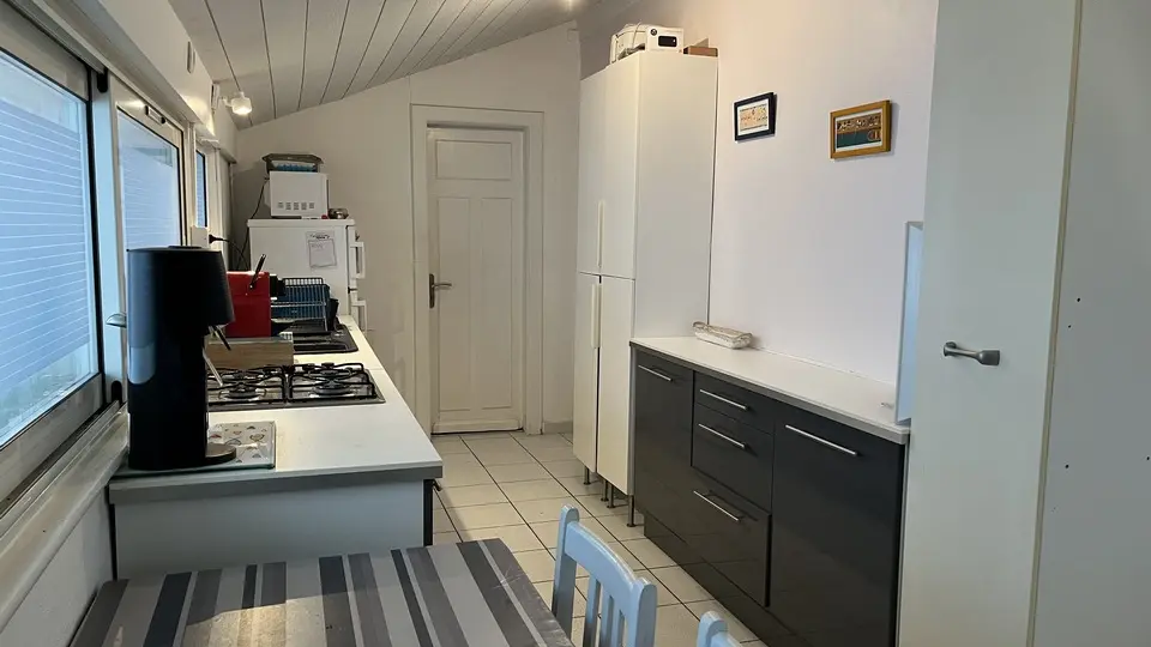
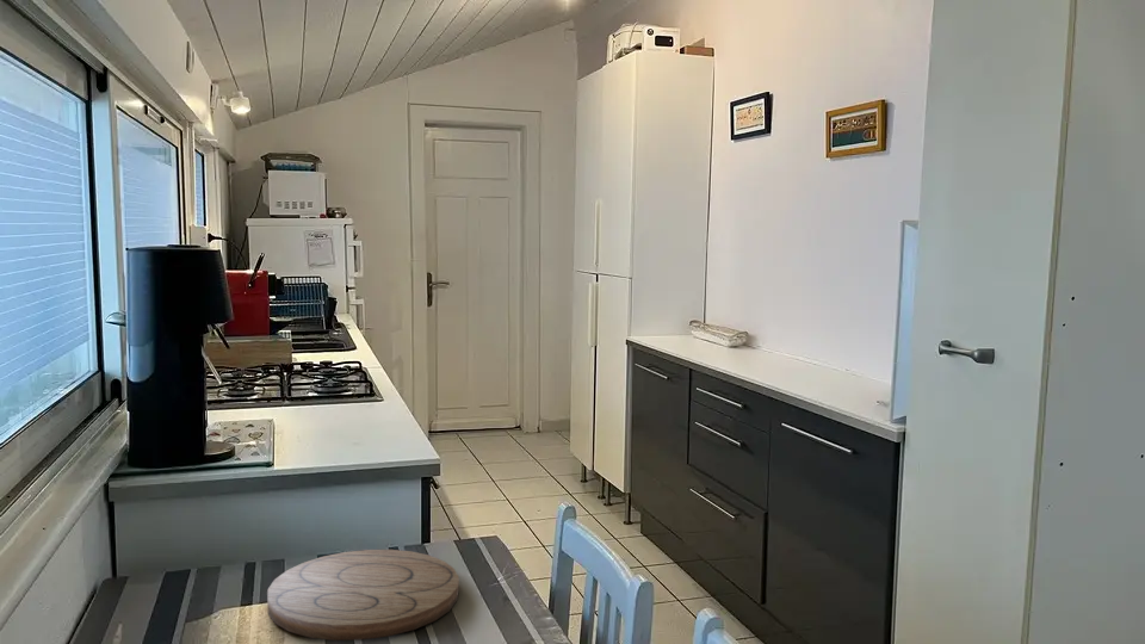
+ cutting board [266,549,460,642]
